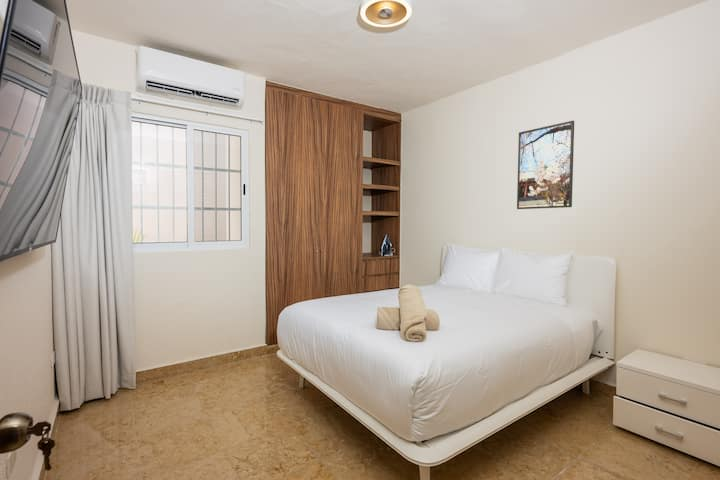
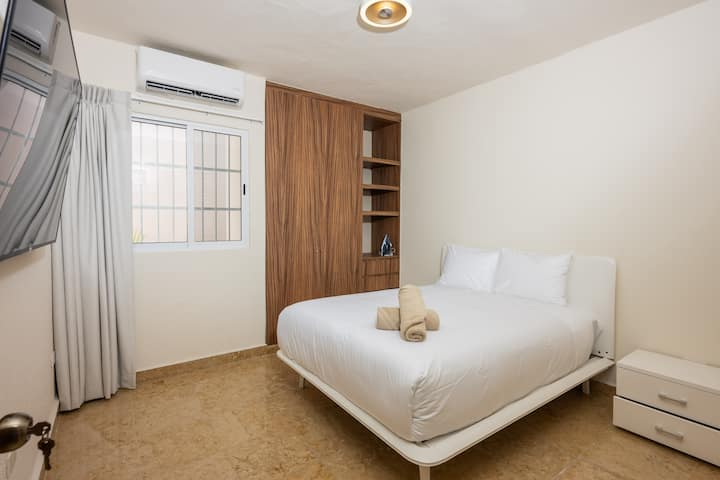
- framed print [516,120,575,210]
